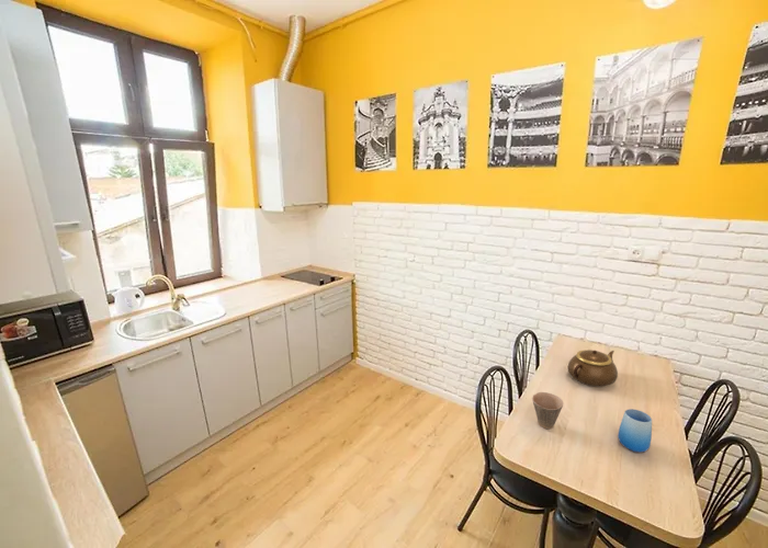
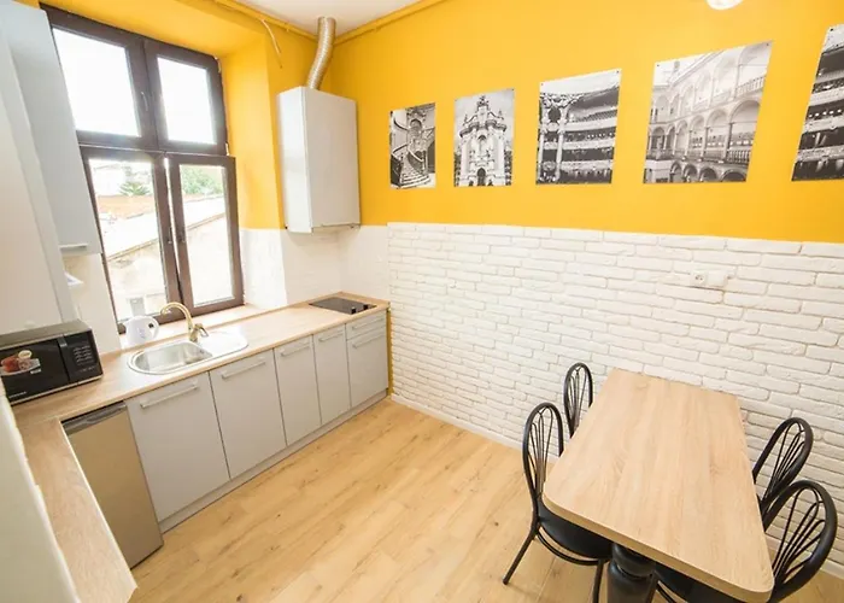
- cup [617,408,653,454]
- cup [531,391,564,430]
- teapot [567,349,619,388]
